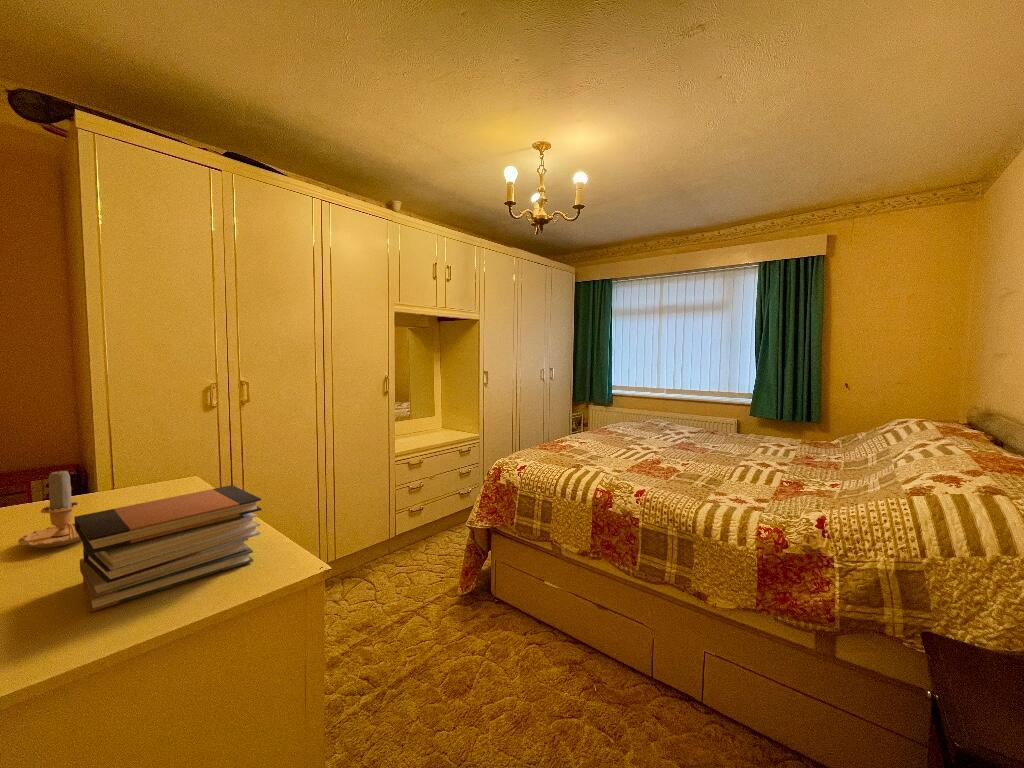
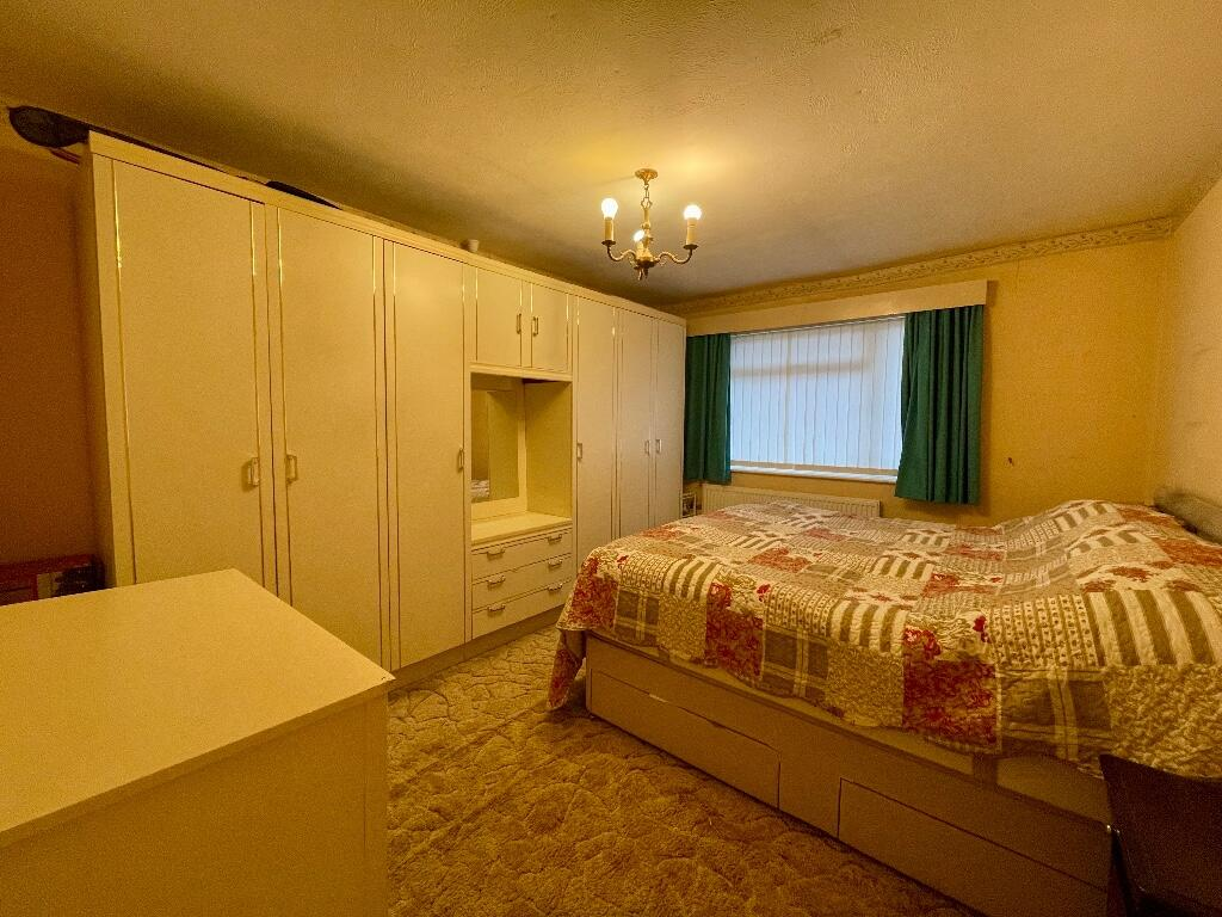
- candle [17,467,82,549]
- book stack [74,484,262,613]
